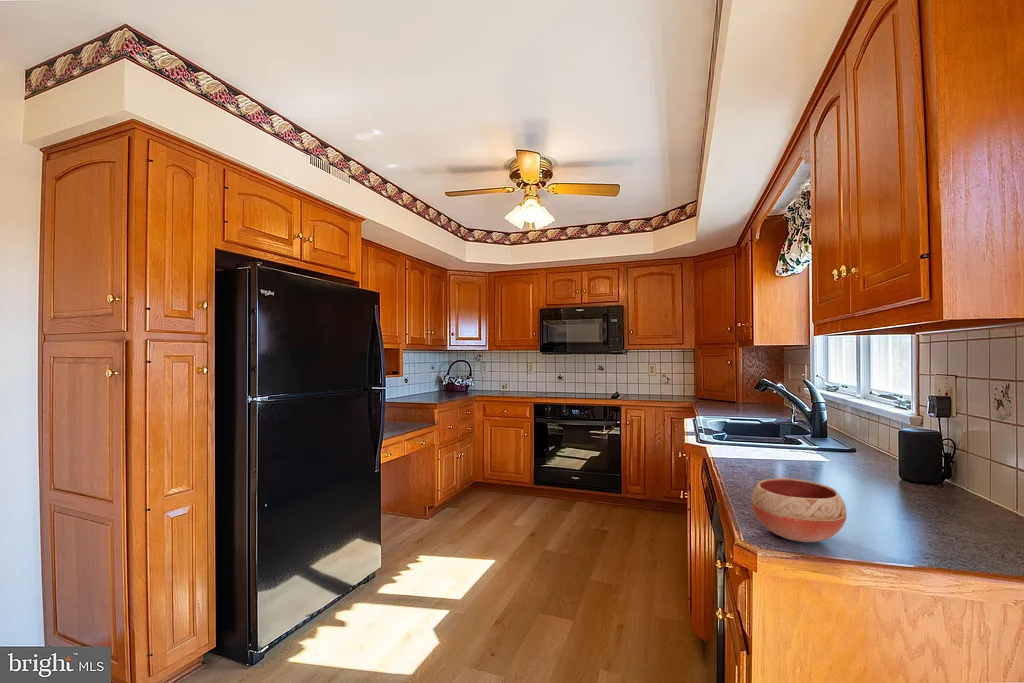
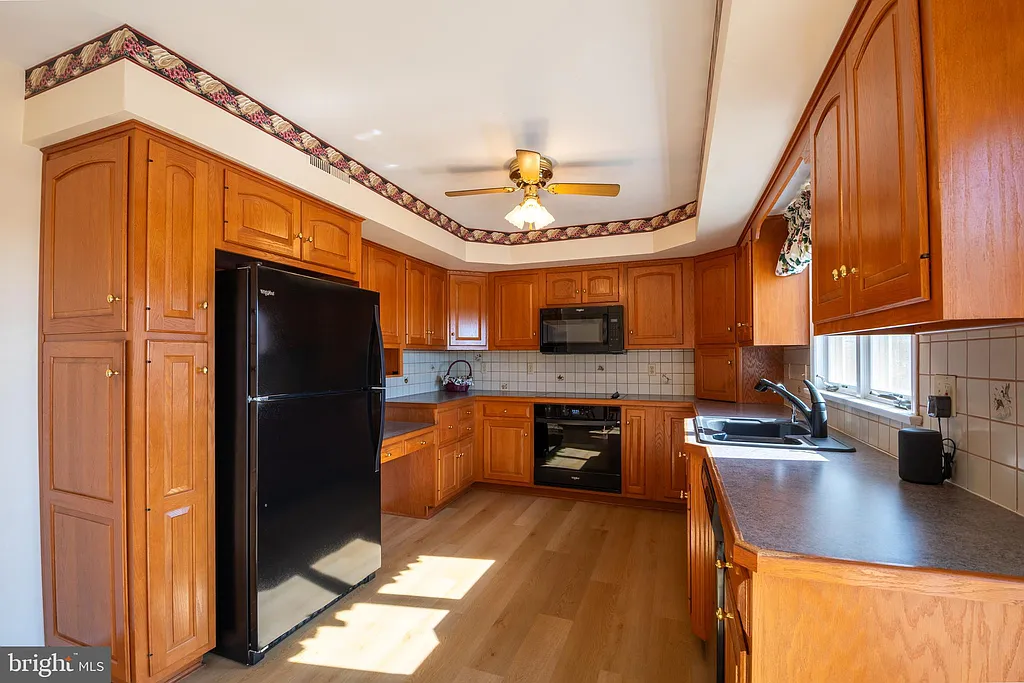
- bowl [750,477,847,543]
